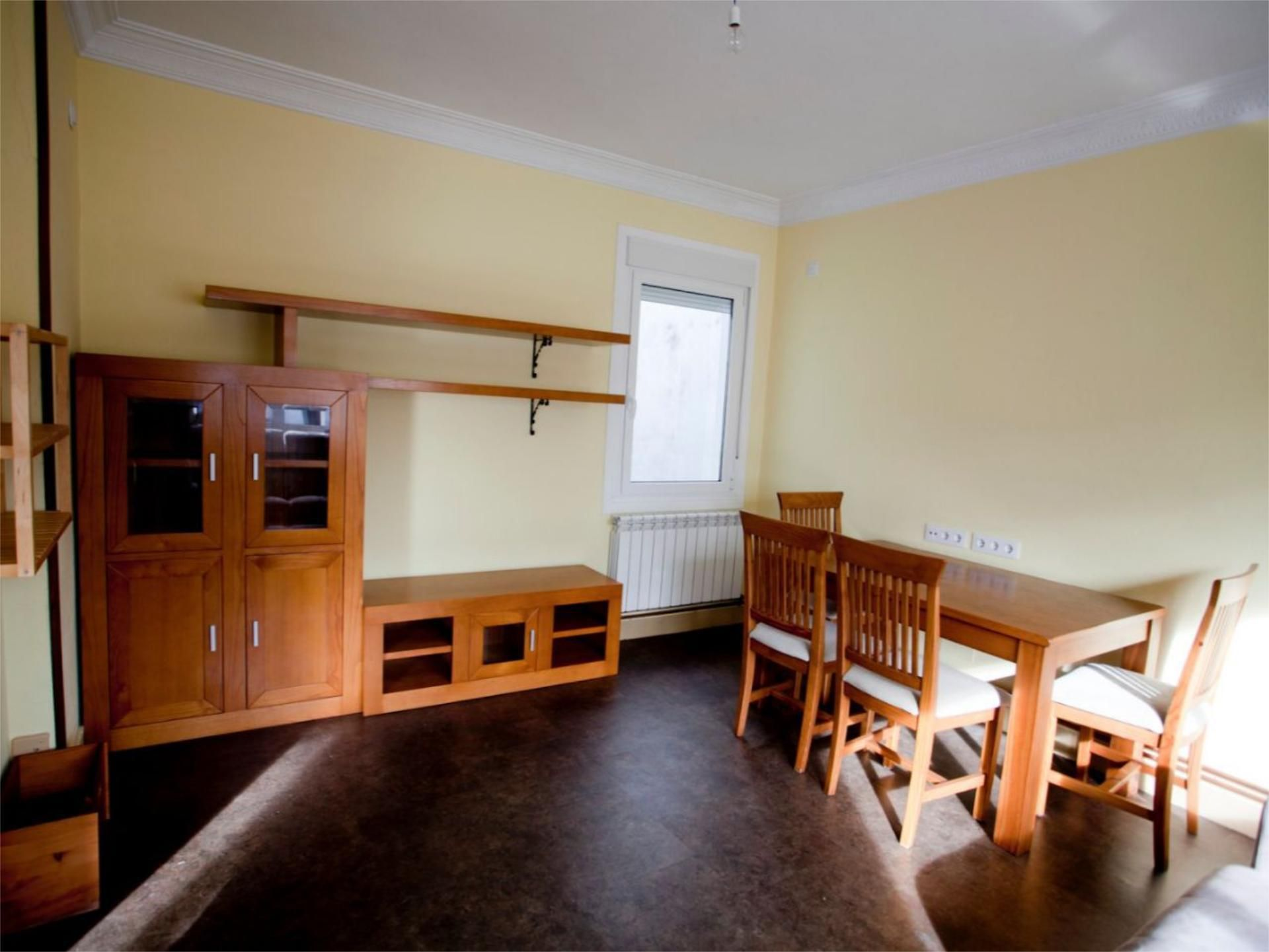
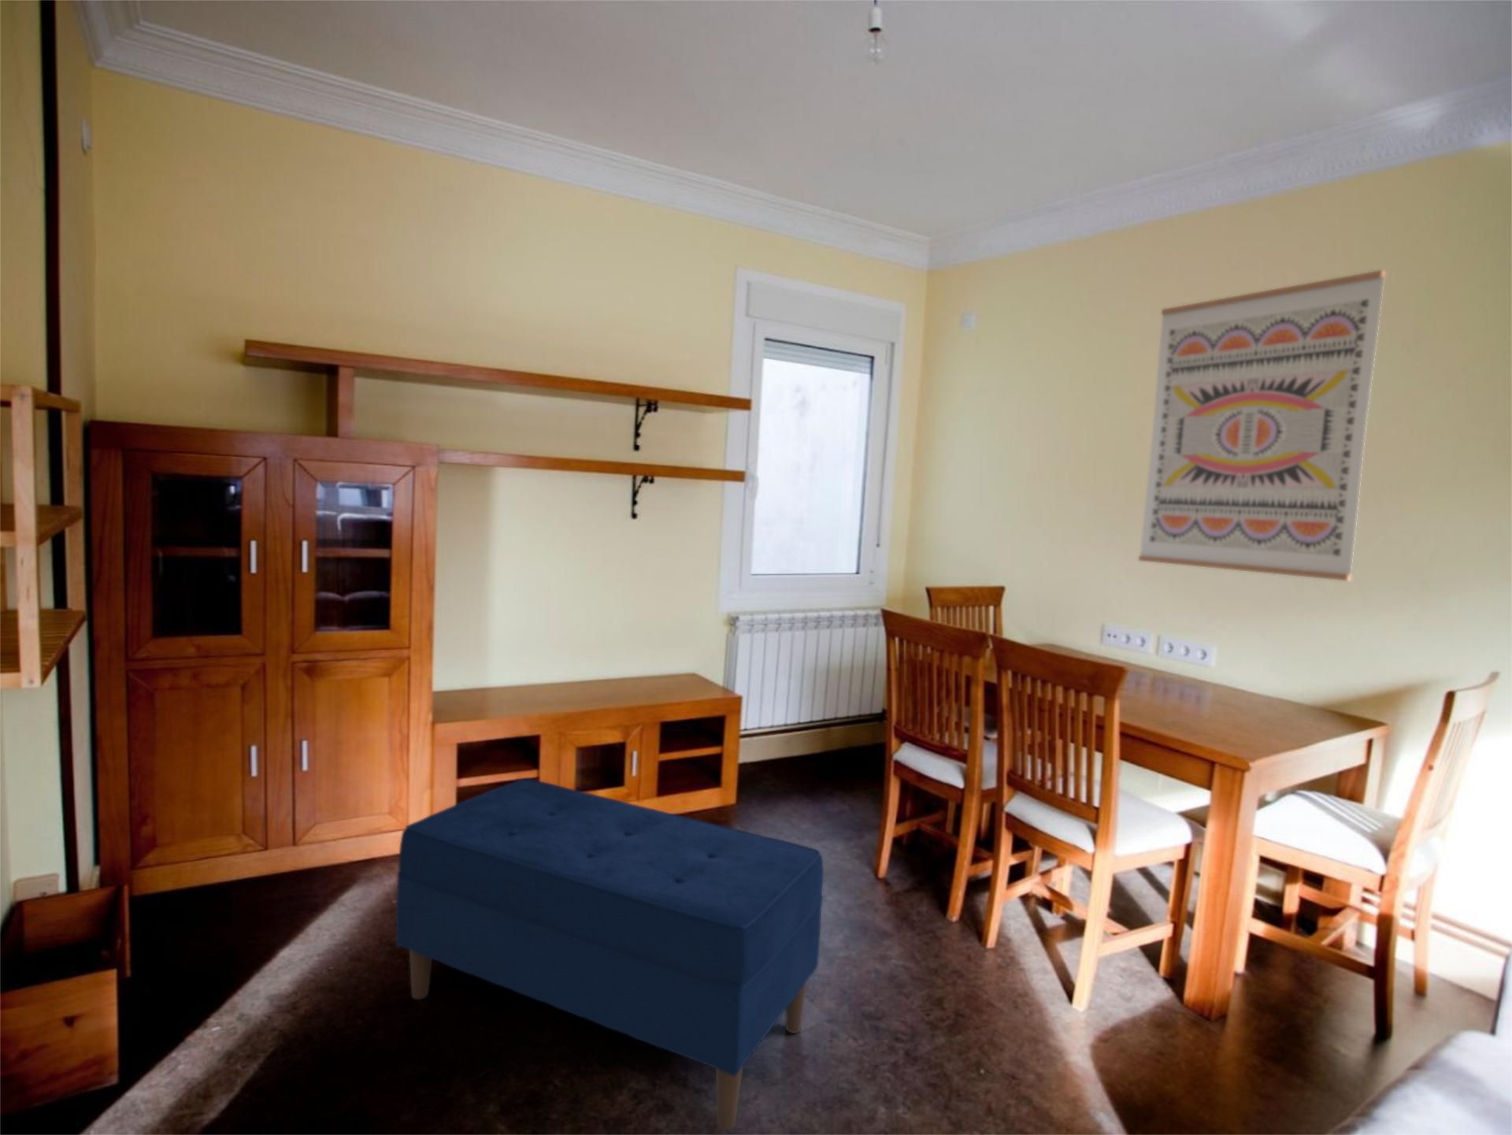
+ wall art [1138,269,1387,582]
+ bench [396,777,825,1130]
